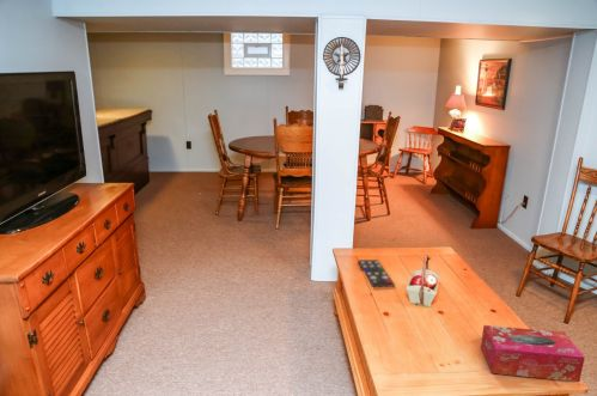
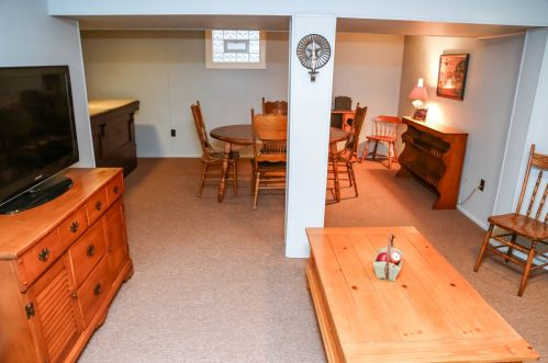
- tissue box [480,324,586,383]
- remote control [357,258,396,288]
